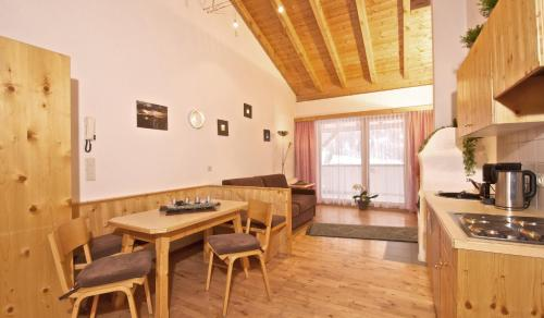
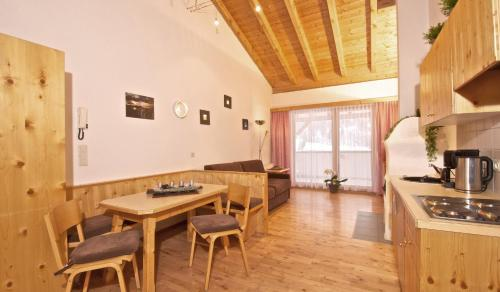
- rug [304,222,419,243]
